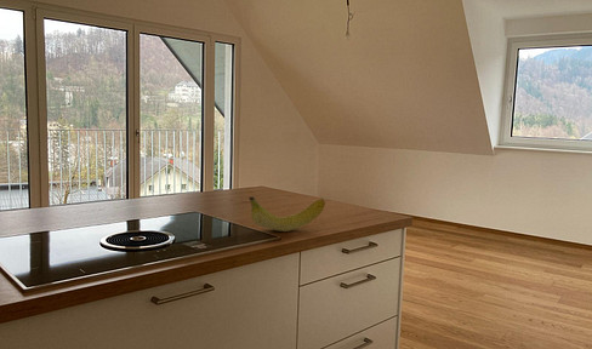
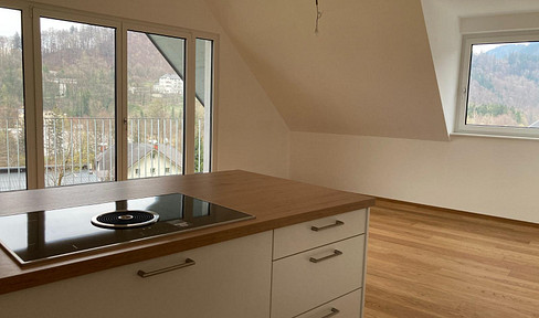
- fruit [247,195,326,233]
